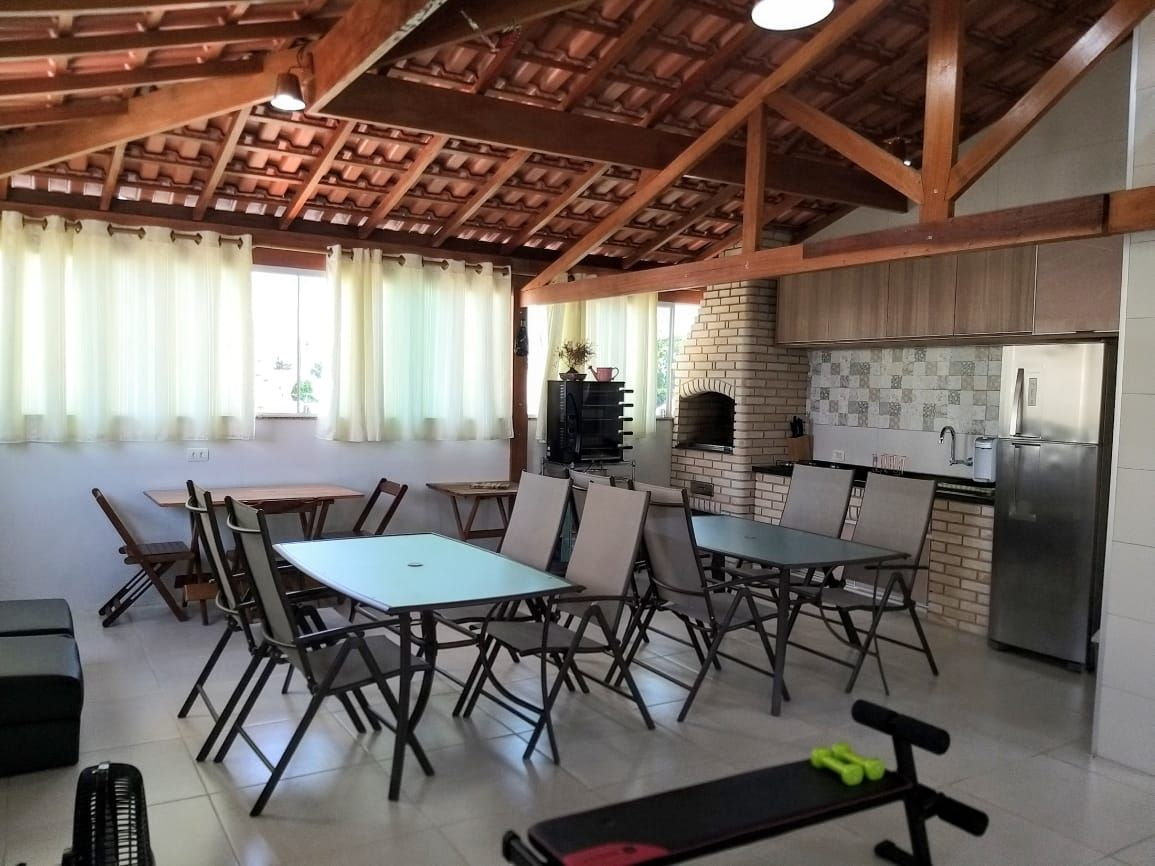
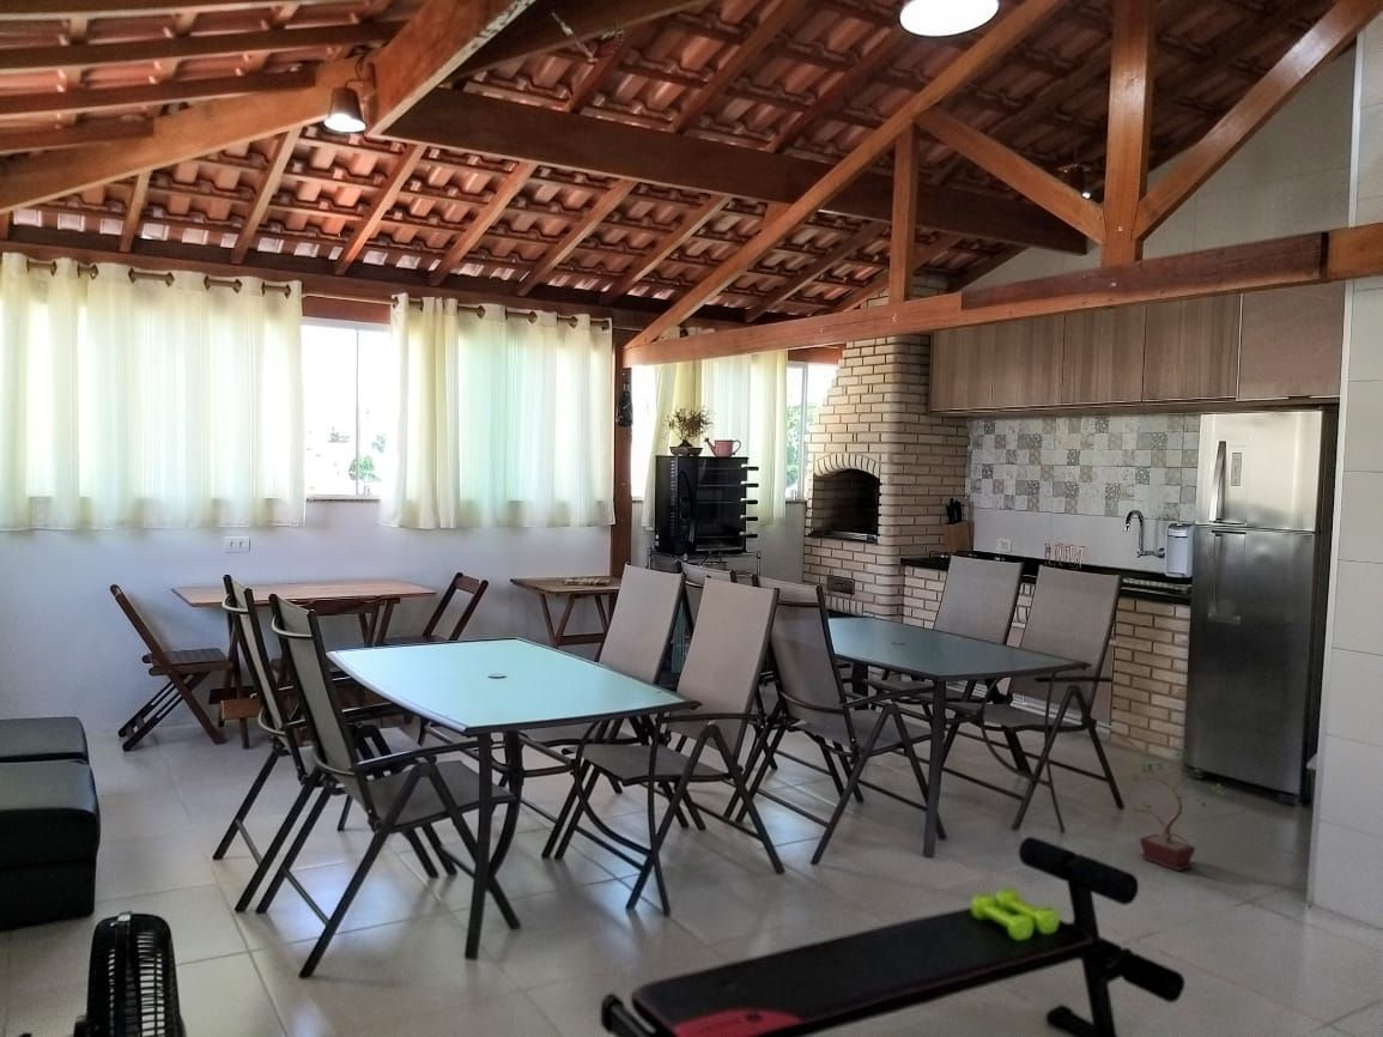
+ potted plant [1127,747,1229,872]
